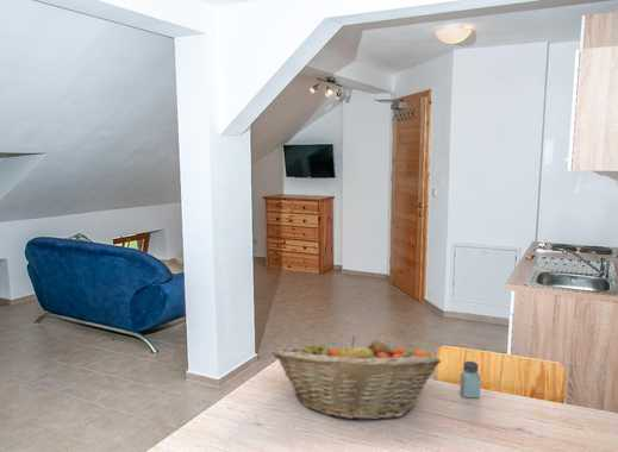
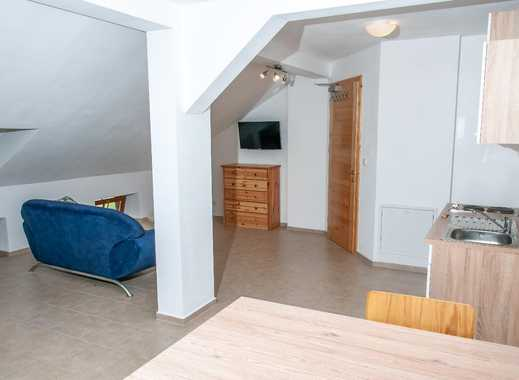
- fruit basket [270,334,442,421]
- saltshaker [460,360,481,398]
